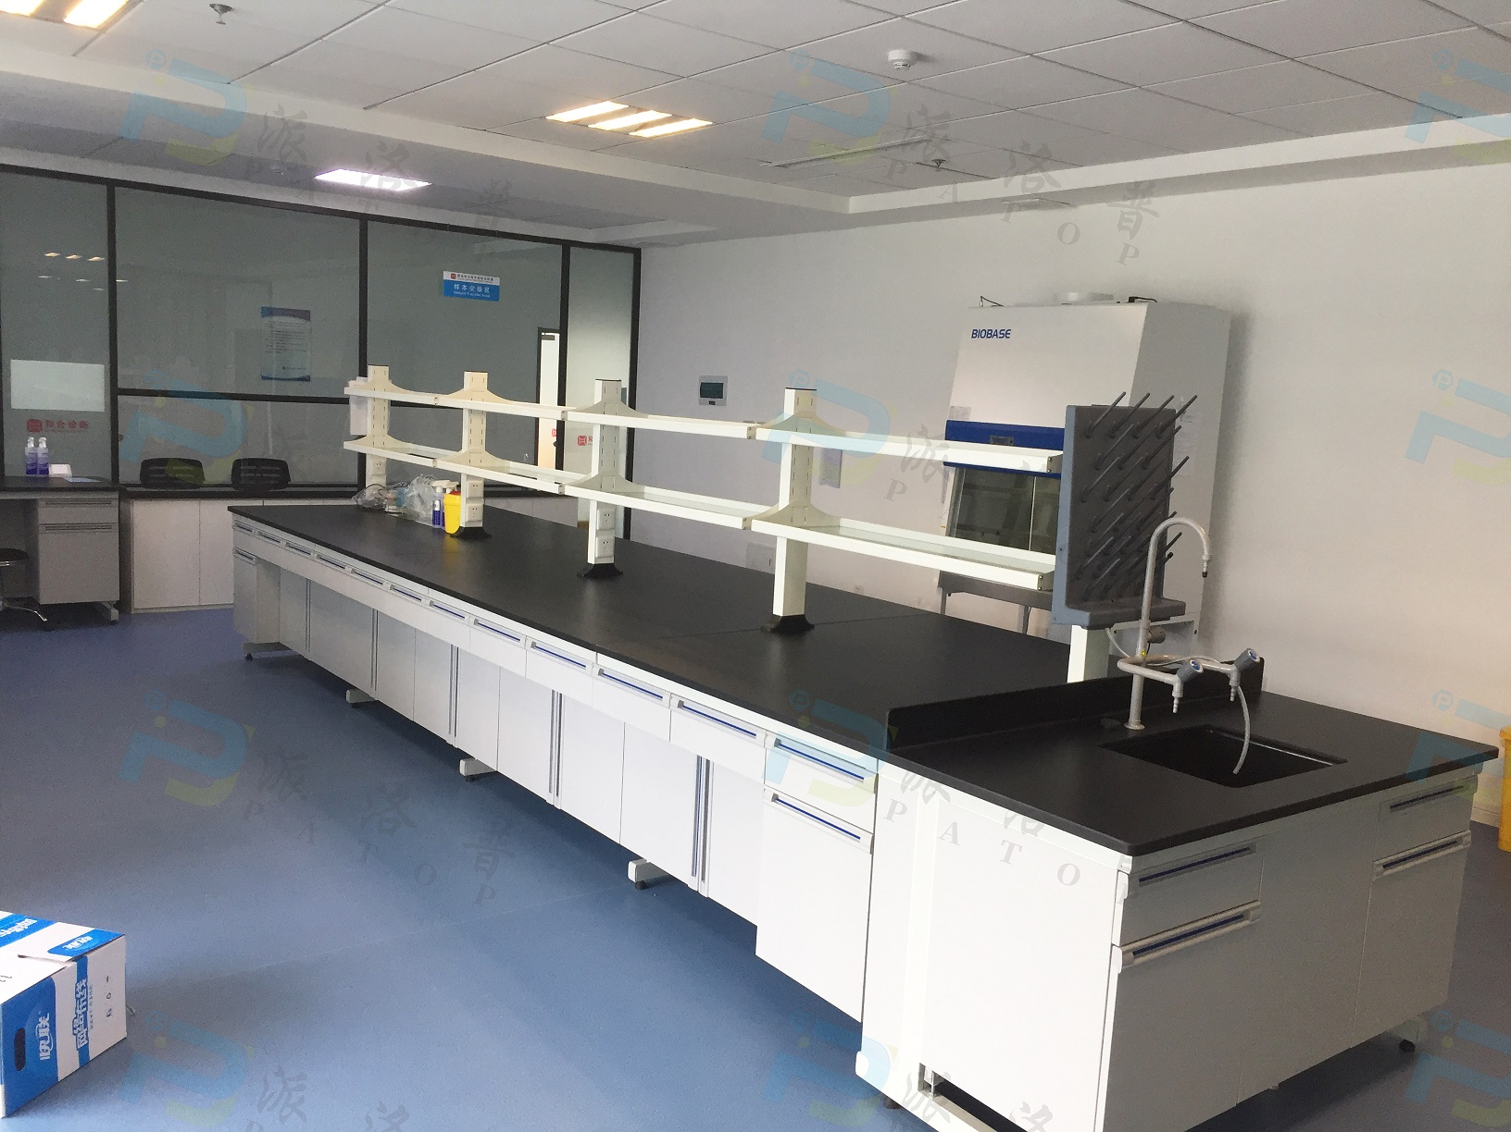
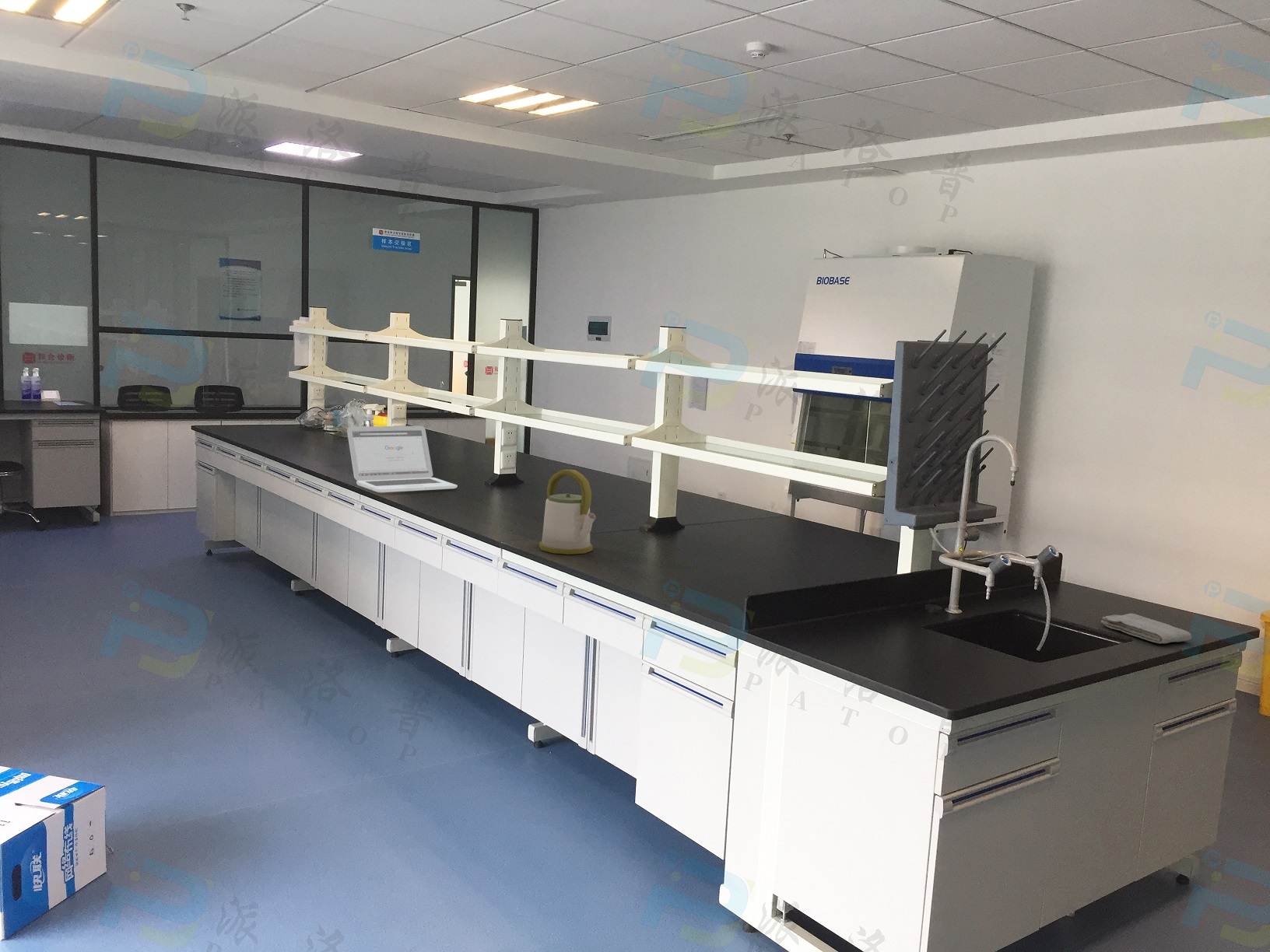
+ laptop [346,425,458,493]
+ washcloth [1100,613,1192,644]
+ kettle [539,469,597,555]
